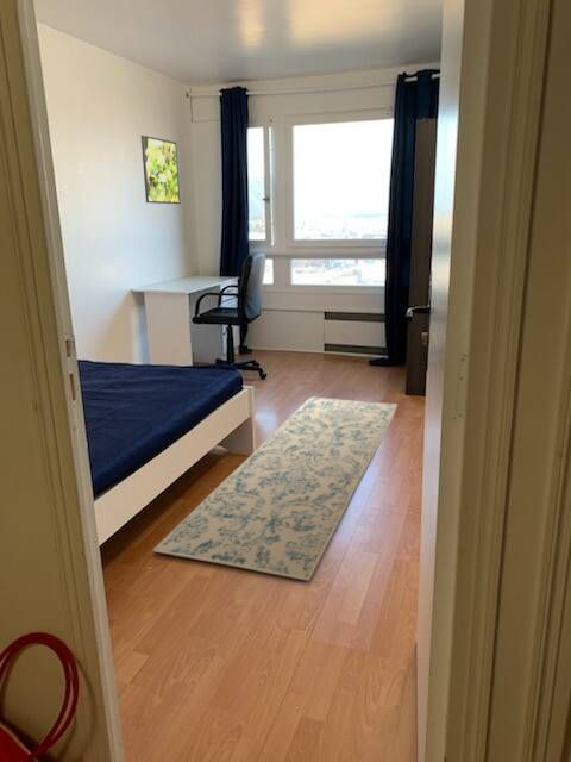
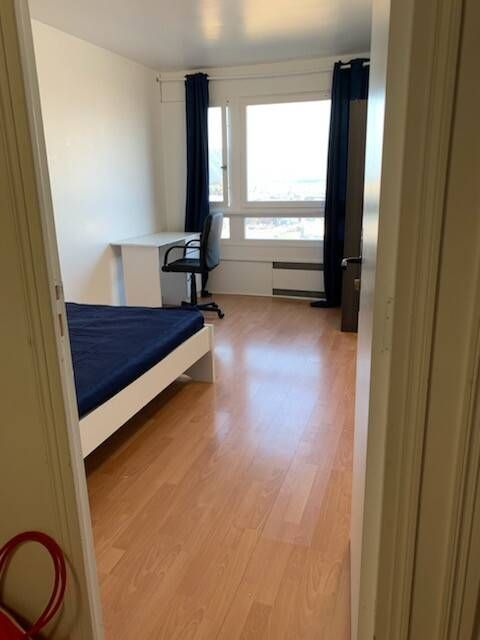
- rug [152,395,399,582]
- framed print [140,135,182,205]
